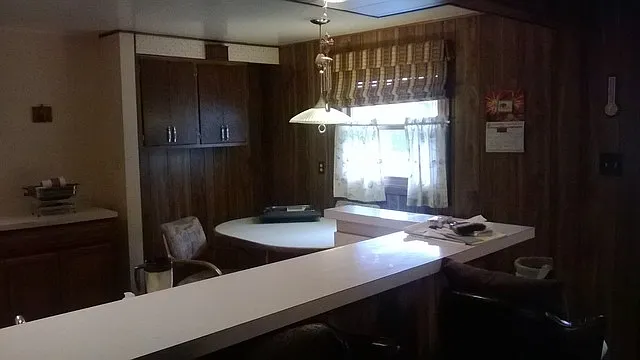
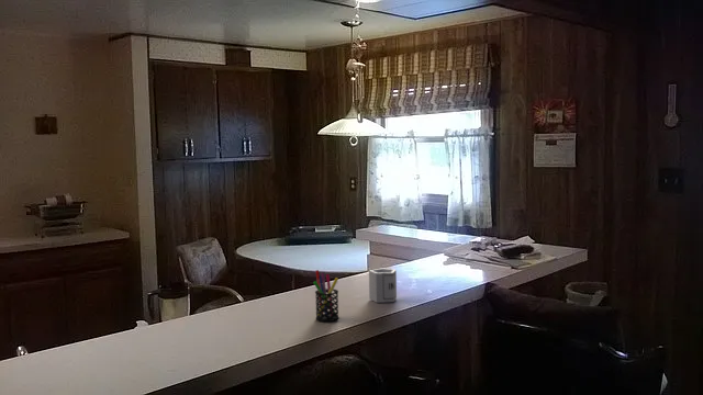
+ cup [368,268,398,304]
+ pen holder [312,269,341,323]
